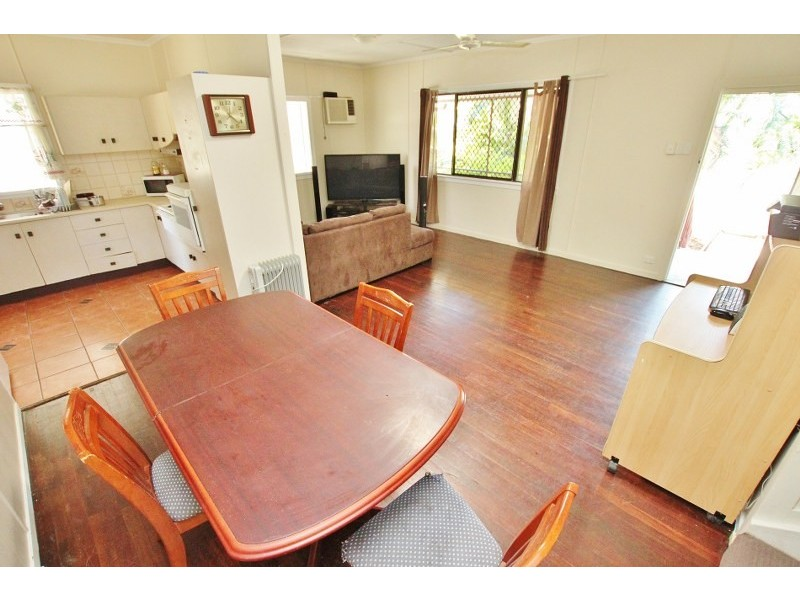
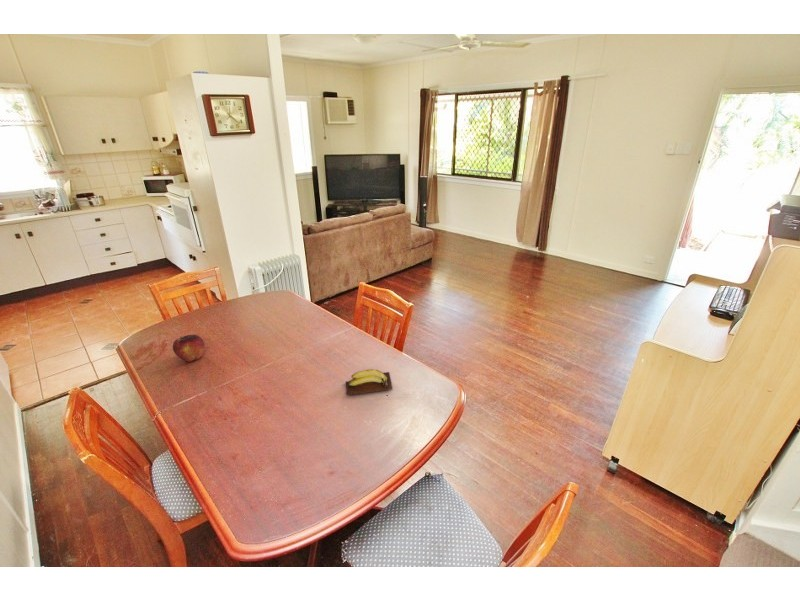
+ banana [345,368,393,396]
+ fruit [172,334,206,363]
